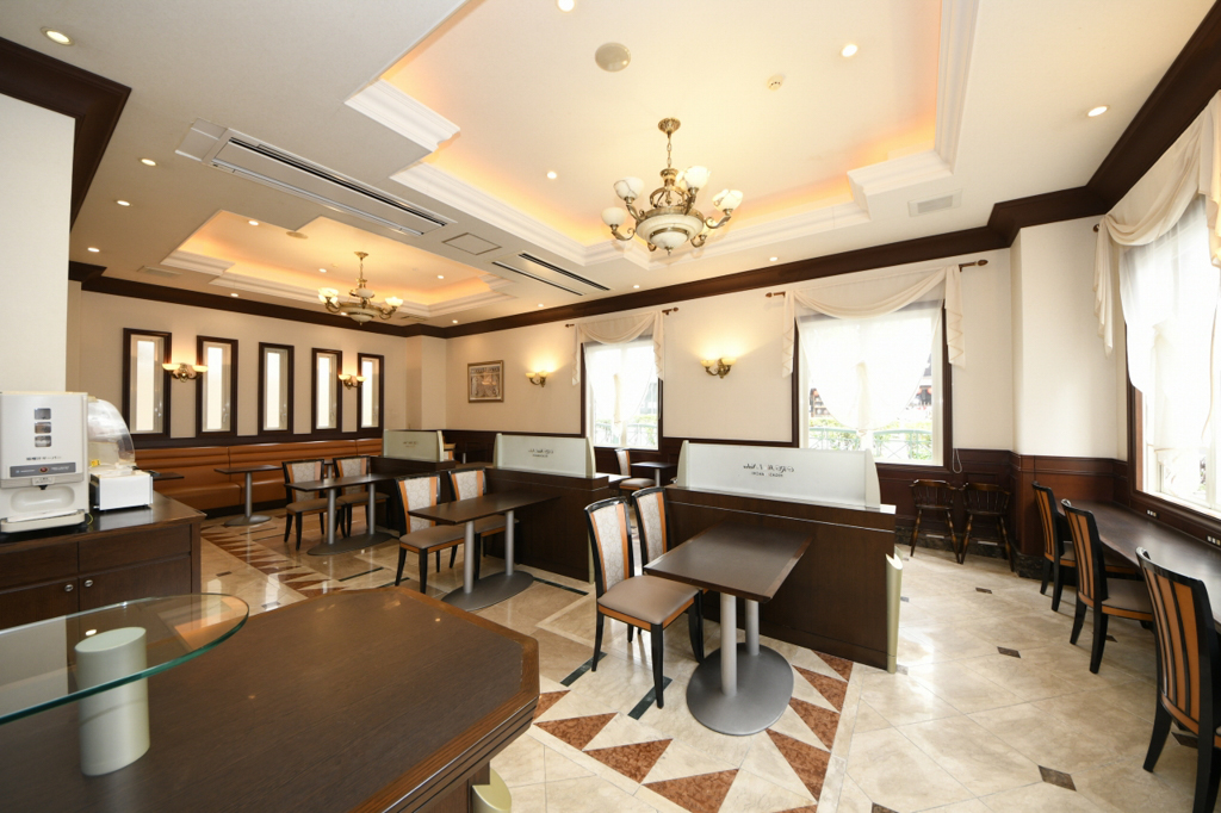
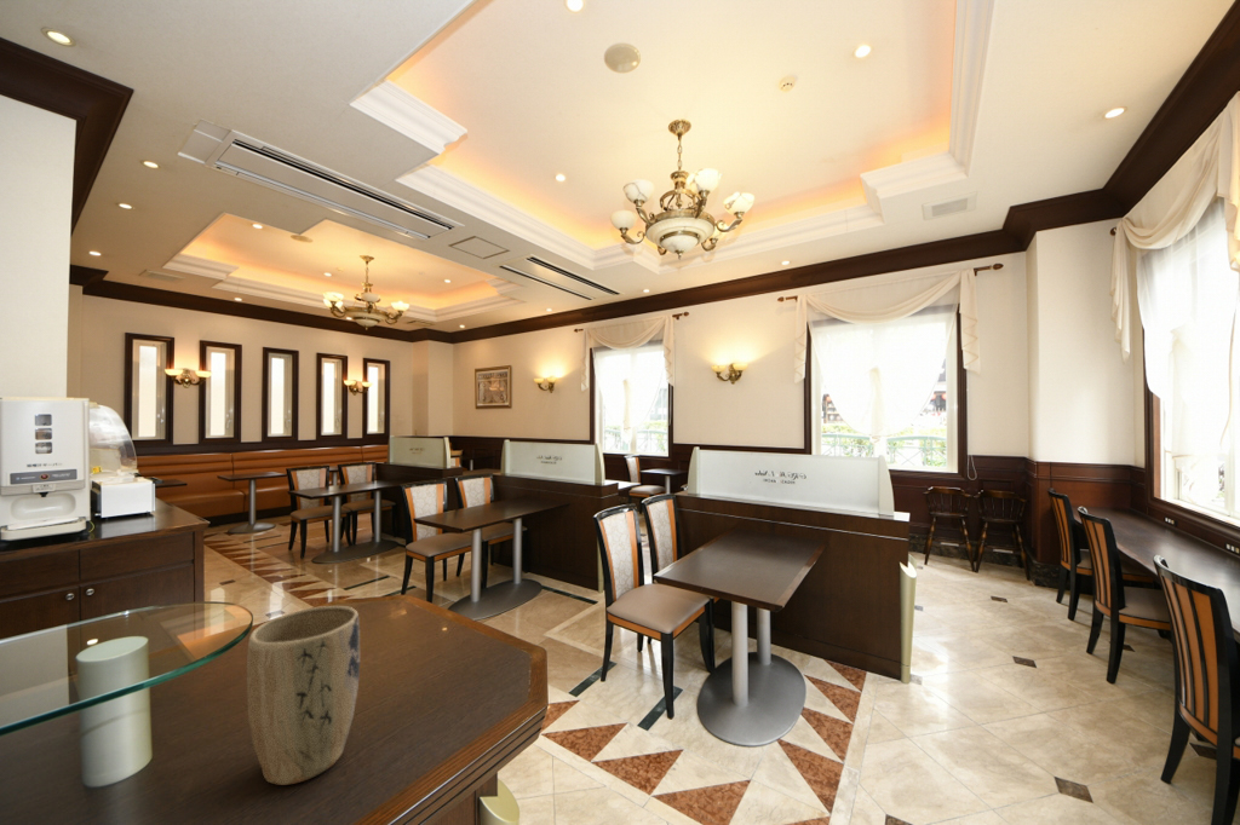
+ plant pot [246,605,361,786]
